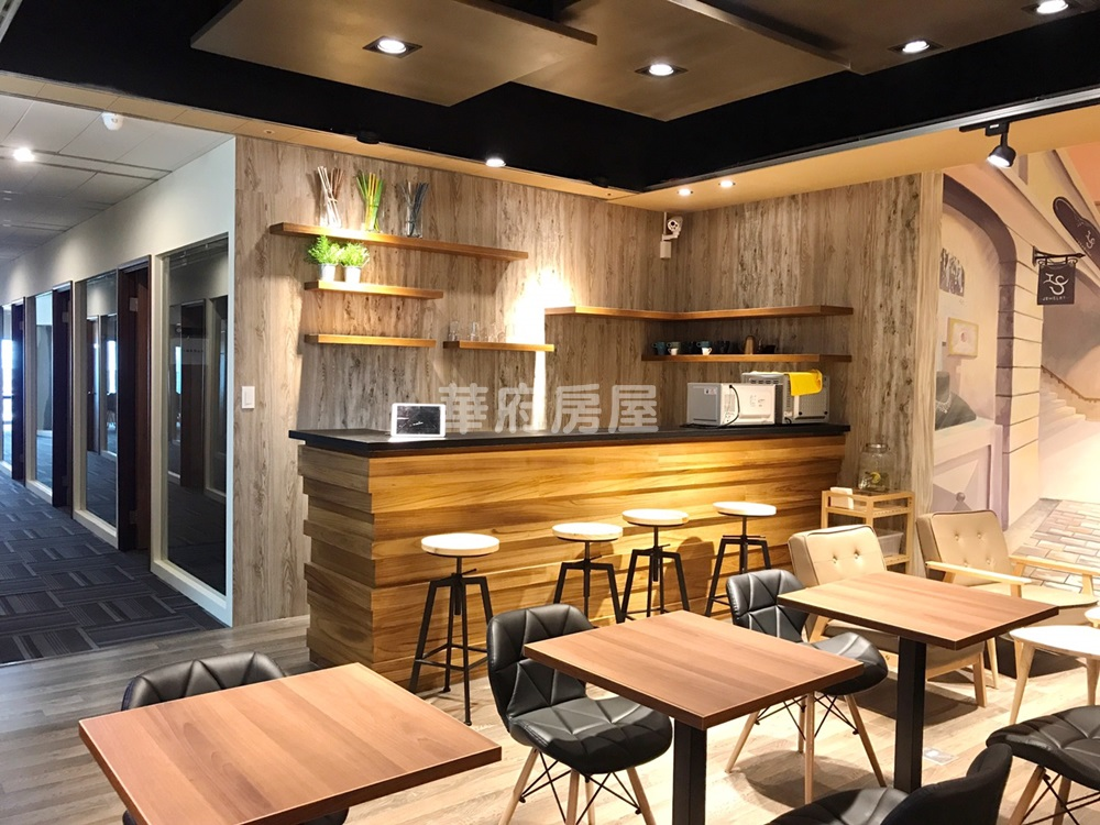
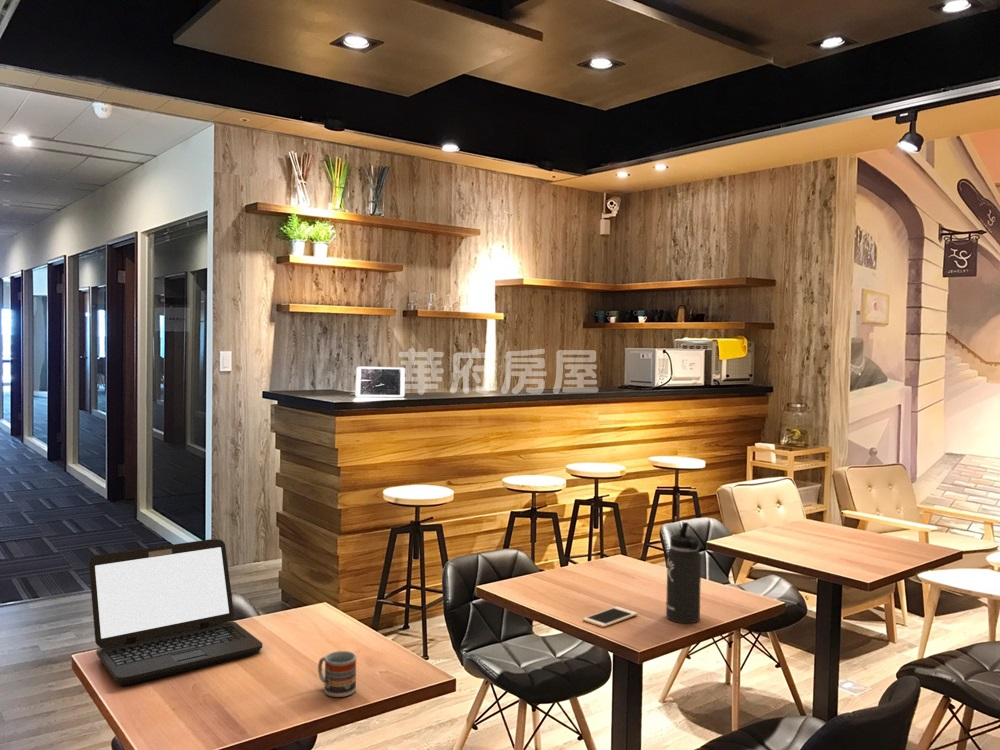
+ cup [317,650,357,698]
+ thermos bottle [665,521,702,624]
+ cell phone [582,606,639,628]
+ laptop [88,538,263,686]
